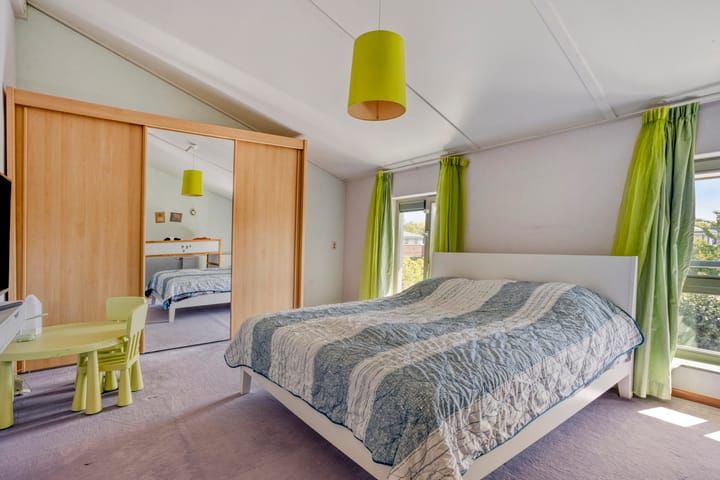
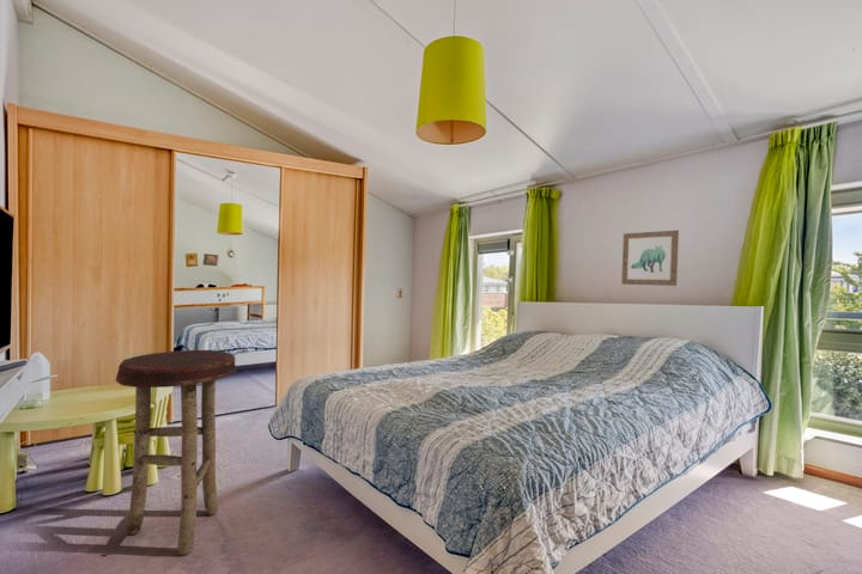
+ wall art [620,230,680,287]
+ stool [115,349,237,556]
